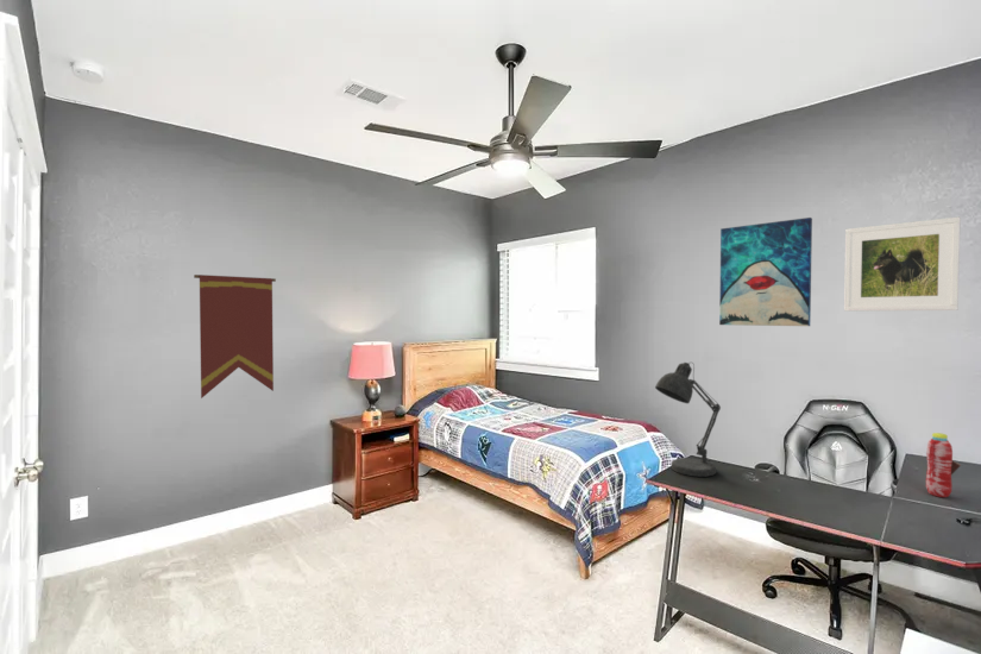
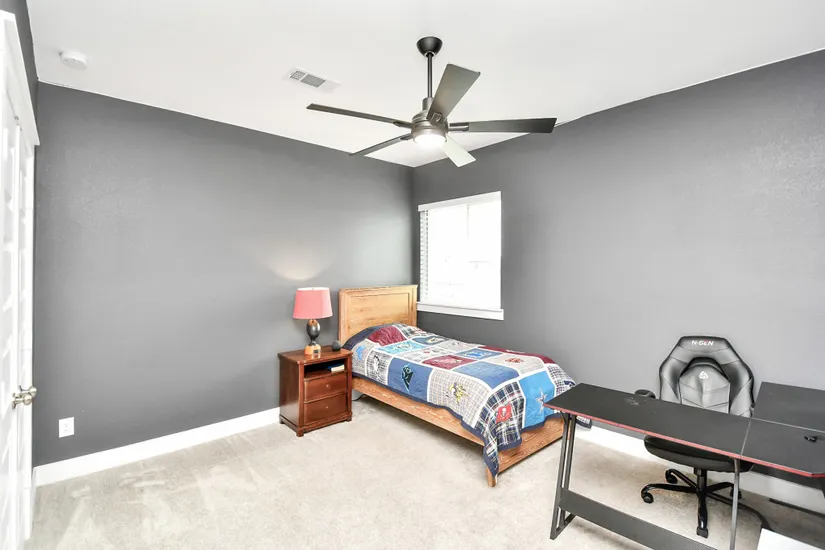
- wall art [718,216,813,327]
- desk lamp [654,361,722,478]
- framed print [843,216,962,312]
- water bottle [925,432,961,498]
- pennant [193,273,277,400]
